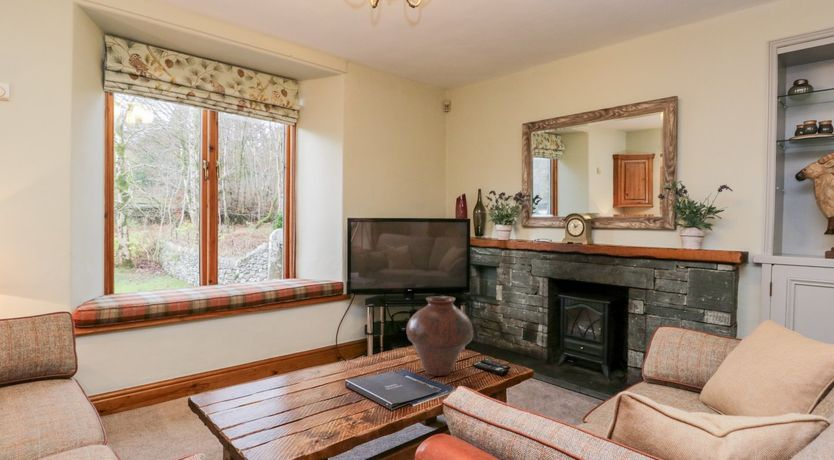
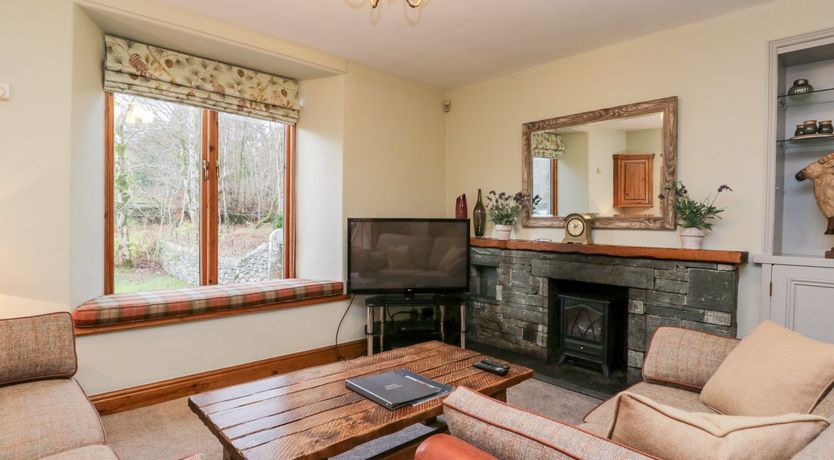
- vase [406,295,475,377]
